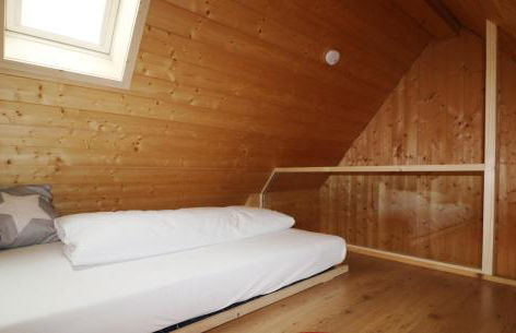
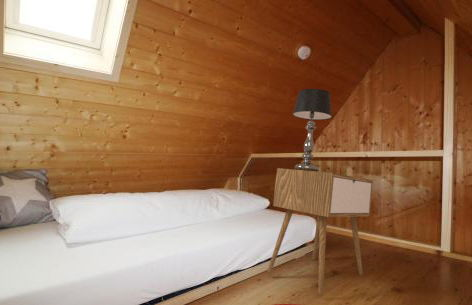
+ table lamp [292,88,333,172]
+ nightstand [266,167,374,295]
